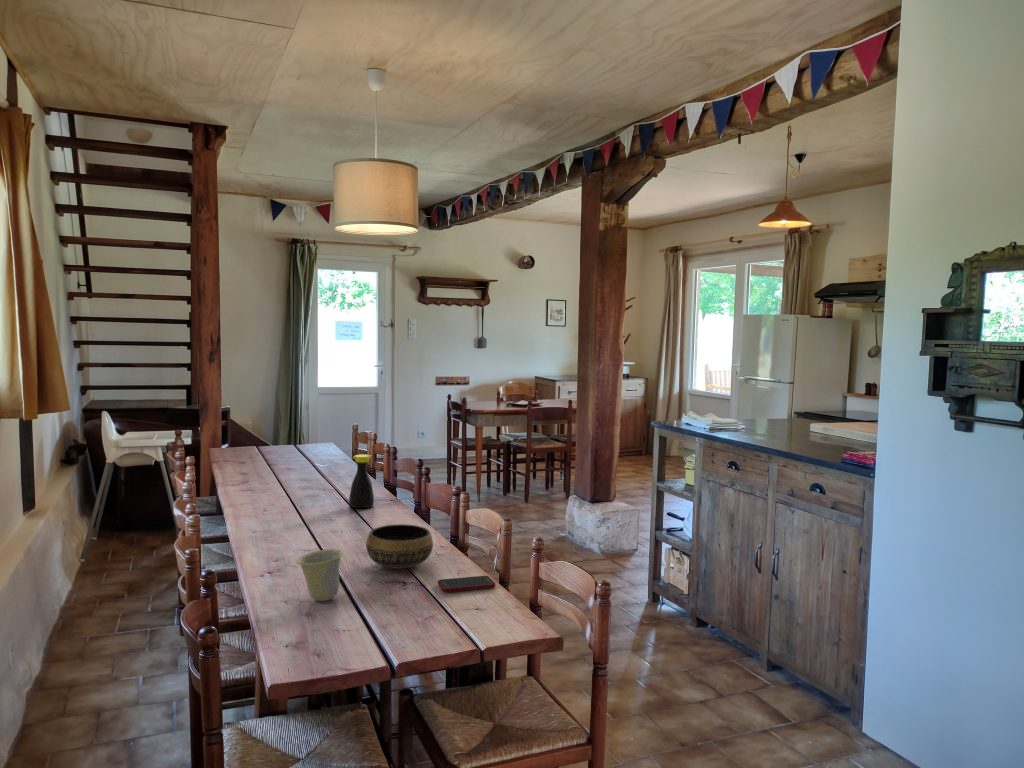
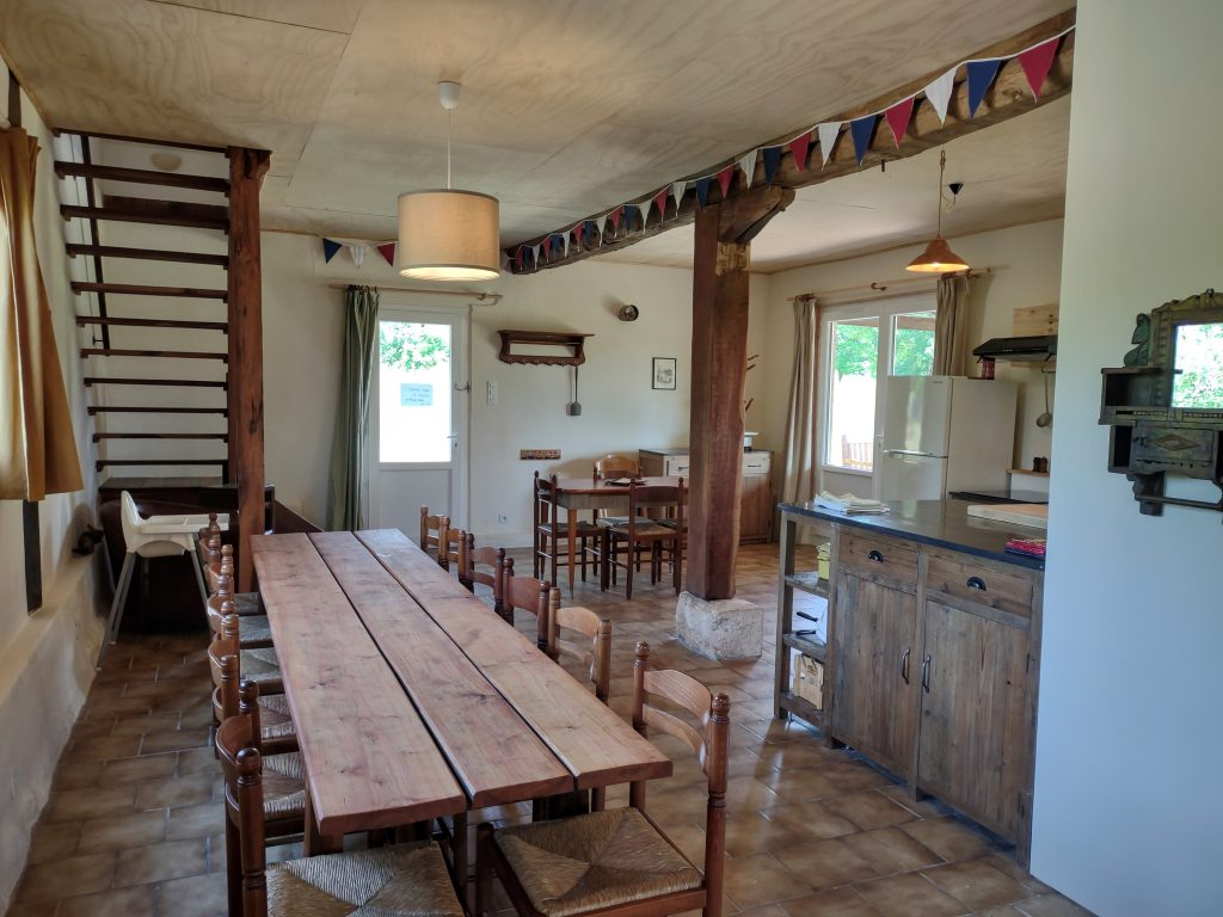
- bottle [348,454,375,509]
- cell phone [437,575,496,593]
- cup [295,548,344,602]
- bowl [365,523,434,570]
